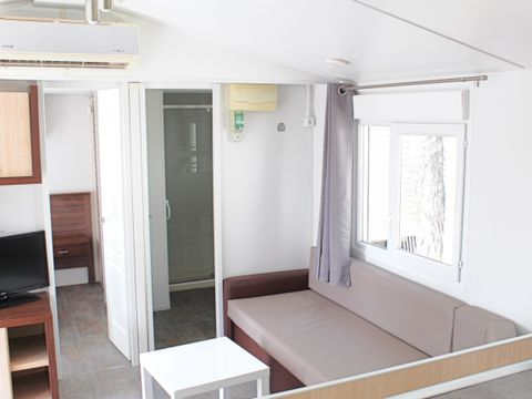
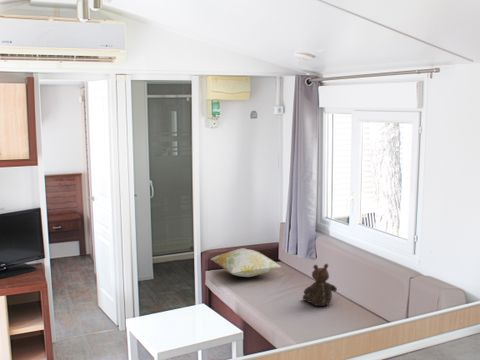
+ teddy bear [302,263,338,307]
+ decorative pillow [210,247,282,278]
